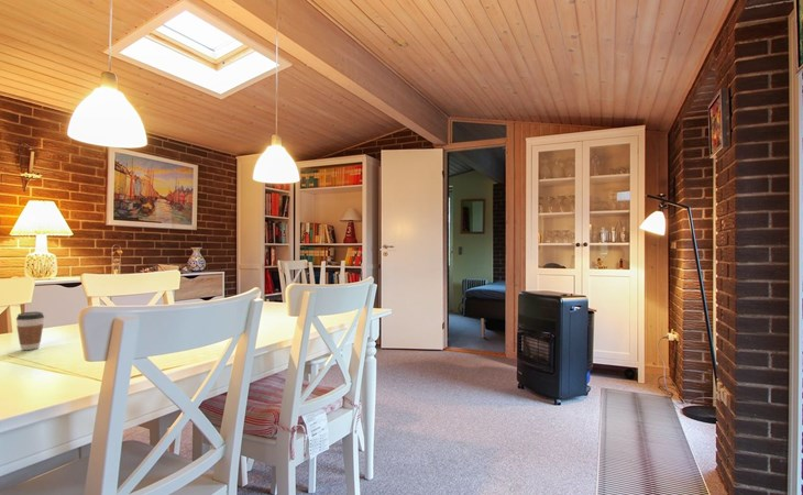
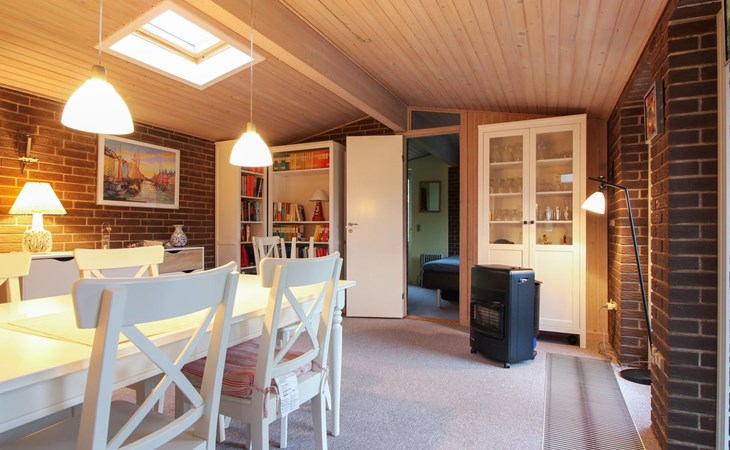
- coffee cup [15,310,45,351]
